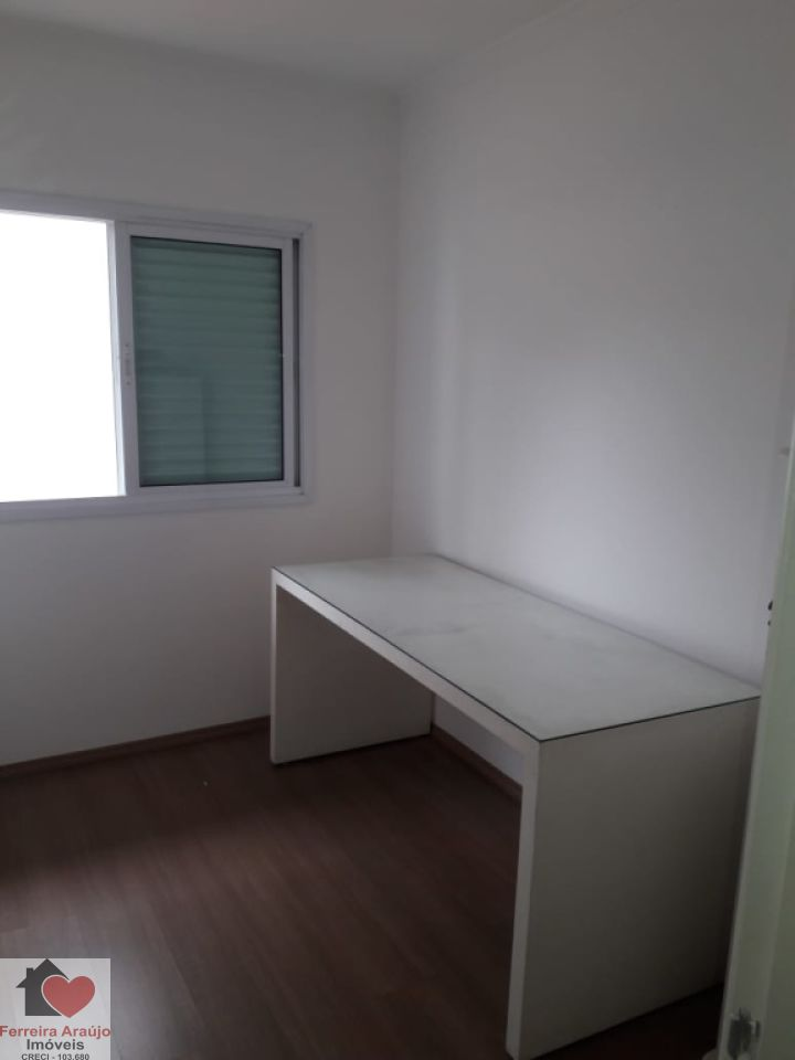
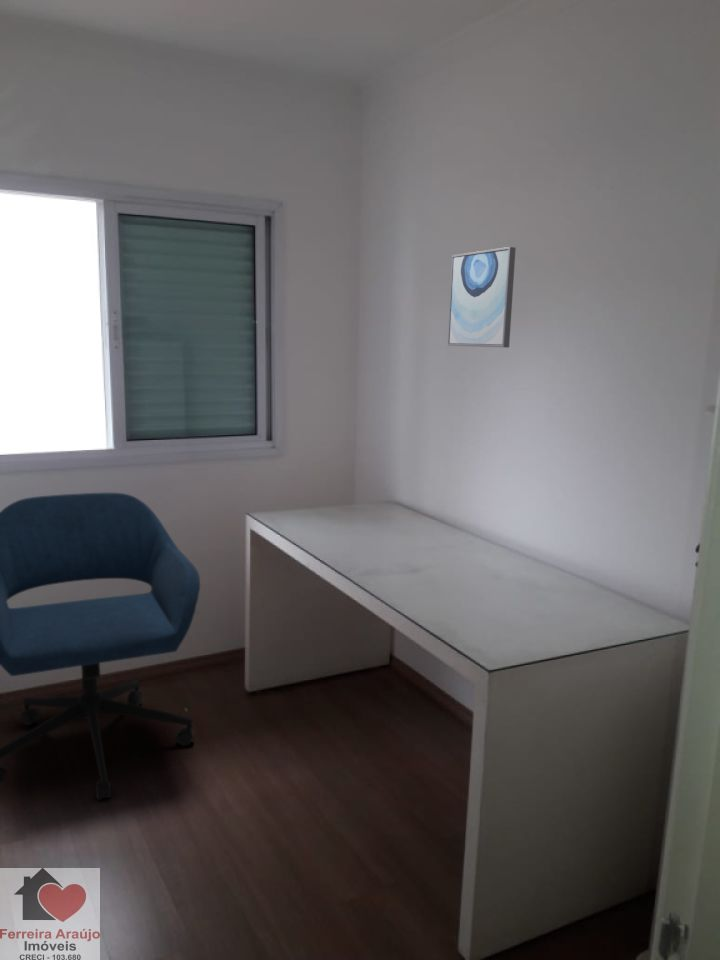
+ office chair [0,492,201,801]
+ wall art [447,246,517,349]
